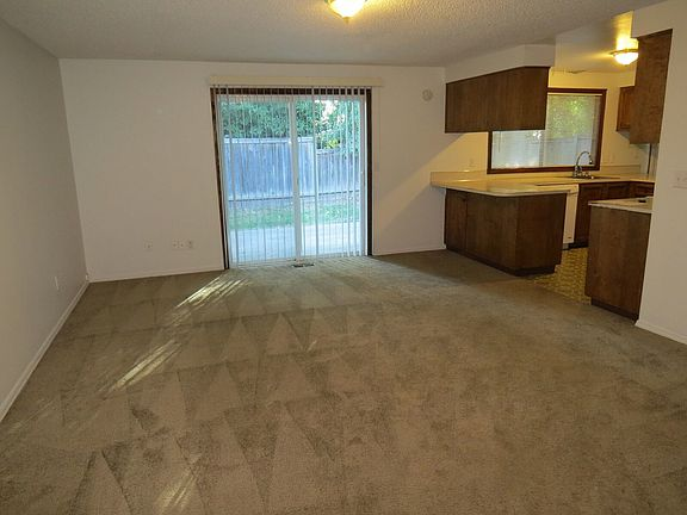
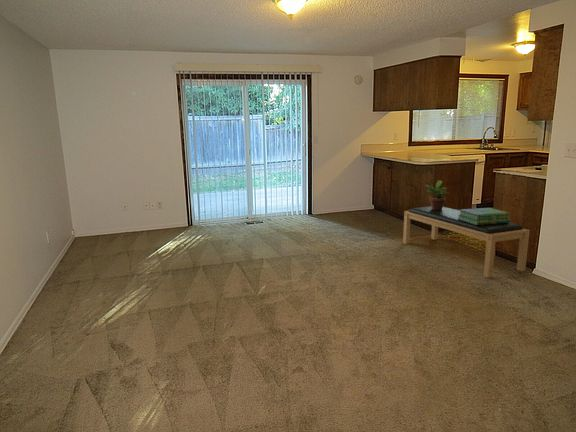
+ bench [402,205,531,278]
+ potted plant [426,180,450,210]
+ stack of books [458,207,511,225]
